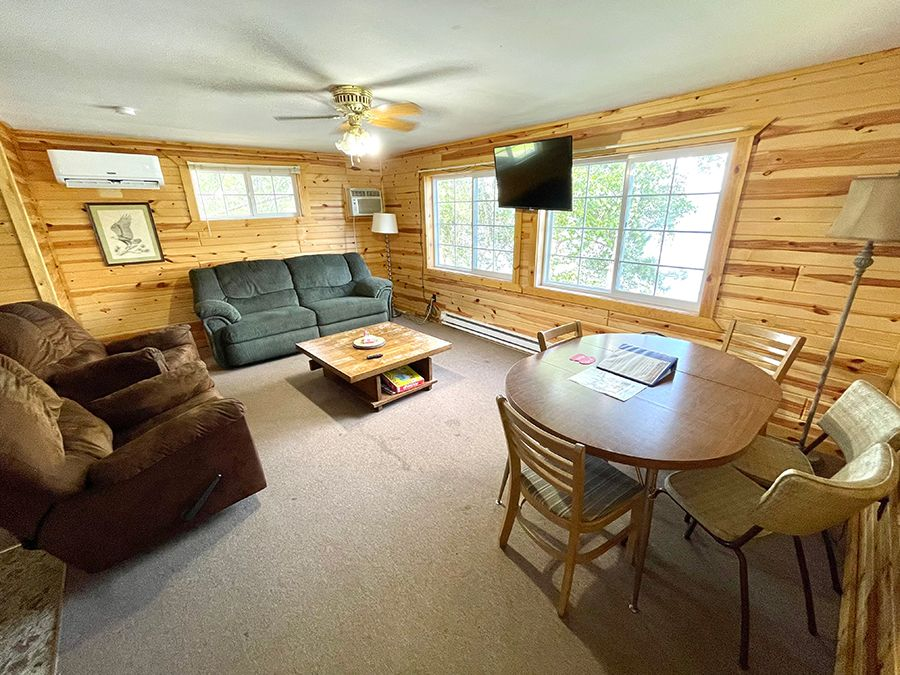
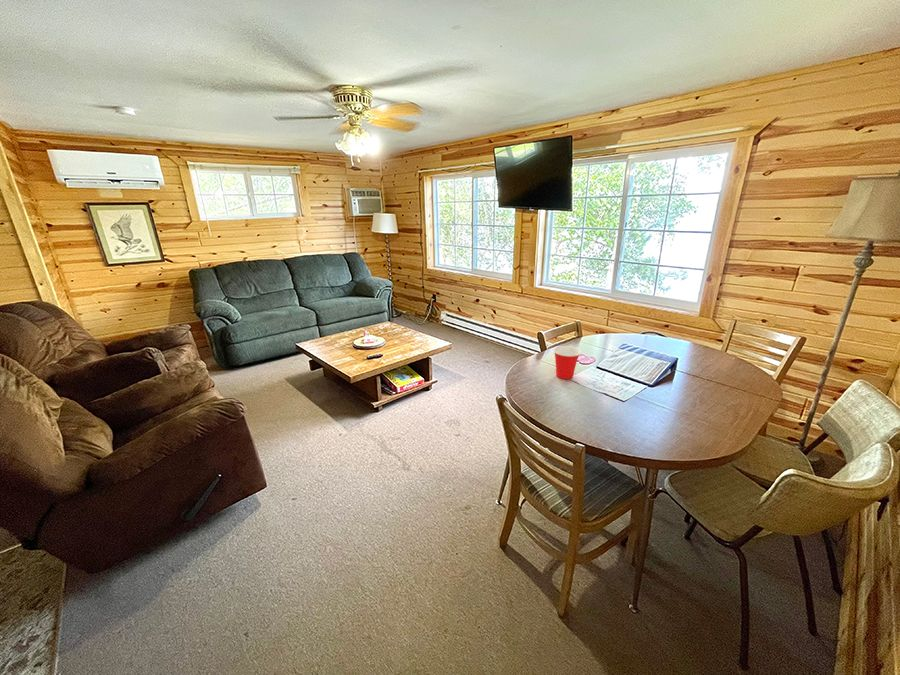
+ cup [552,345,582,380]
